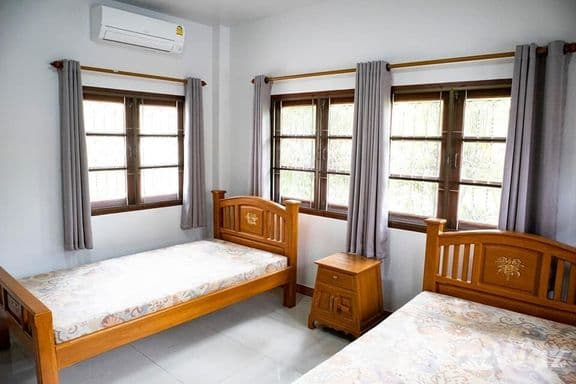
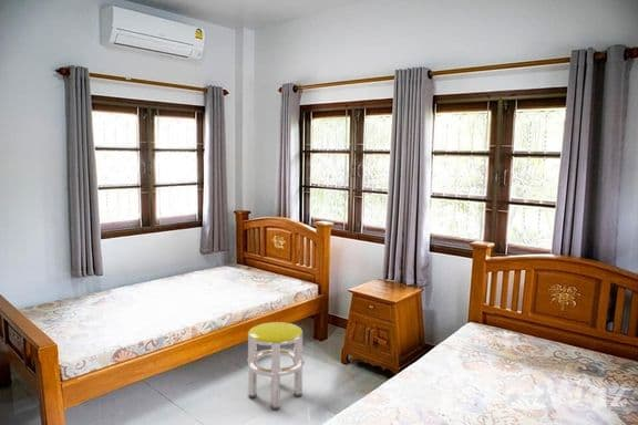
+ stool [246,321,306,411]
